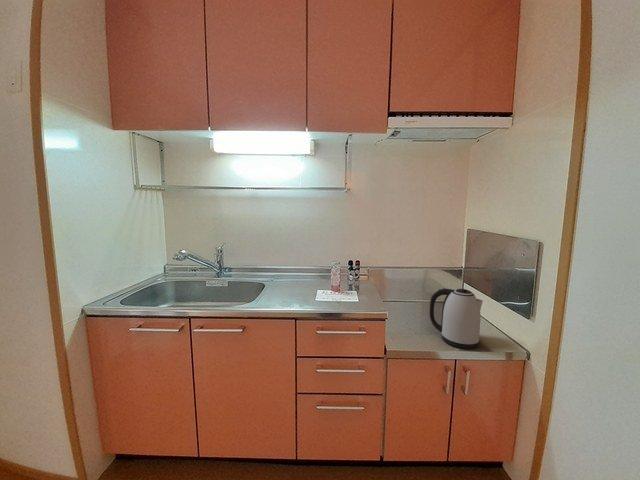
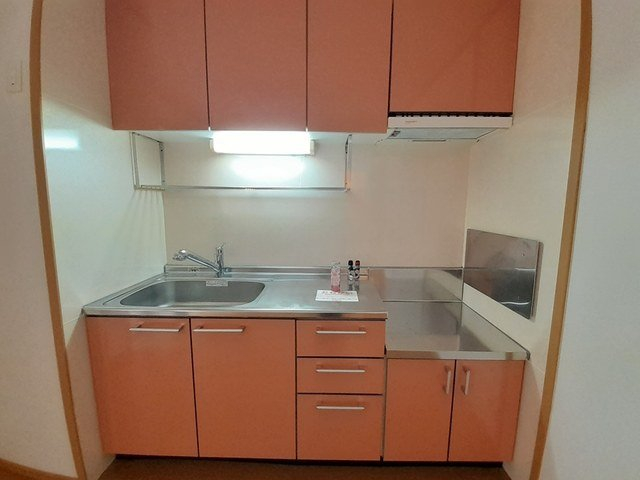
- kettle [429,287,484,350]
